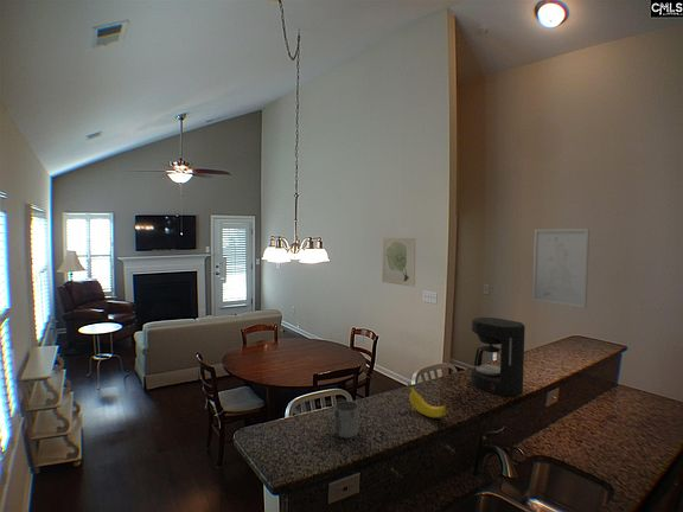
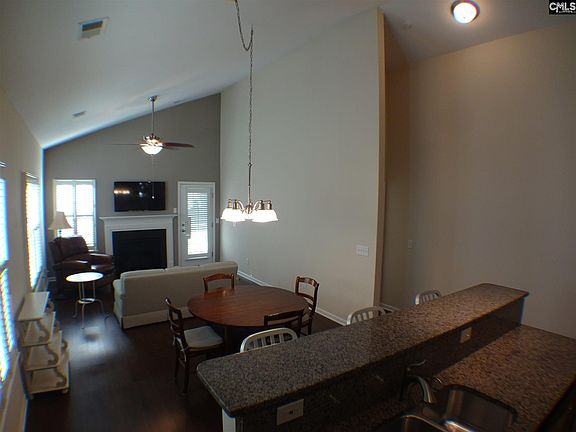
- banana [406,382,449,418]
- wall art [381,237,416,288]
- mug [326,399,359,439]
- coffee maker [470,316,526,397]
- wall art [531,228,591,309]
